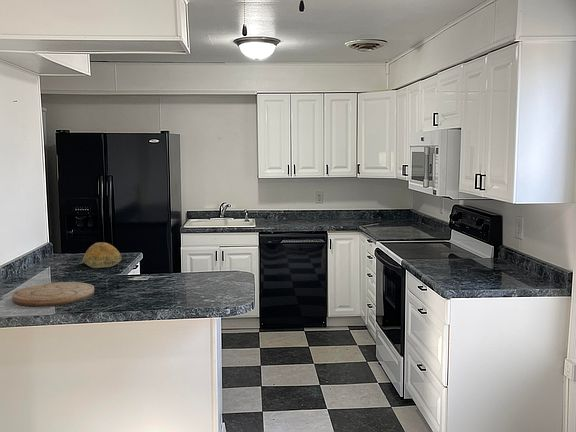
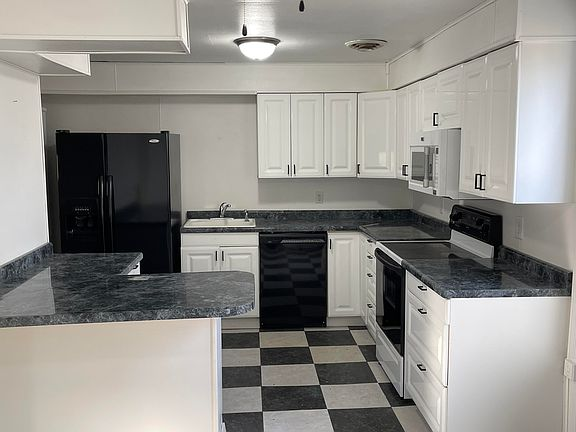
- cutting board [11,281,95,307]
- bowl [81,241,123,269]
